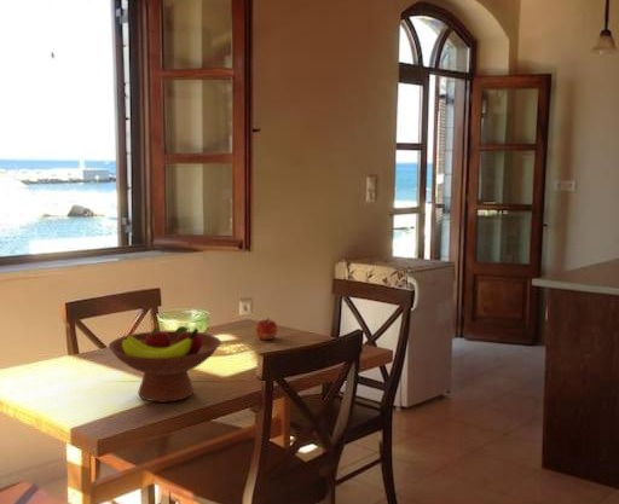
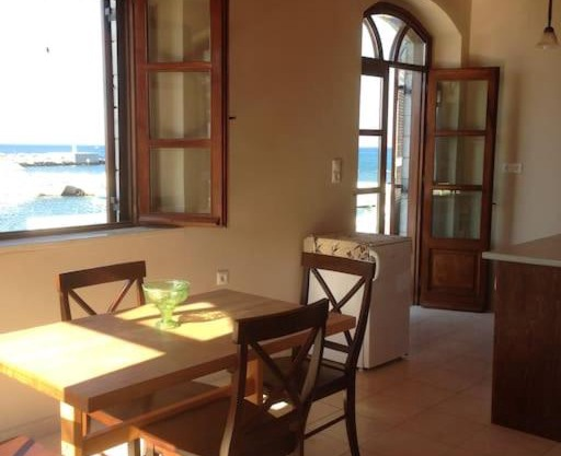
- fruit bowl [108,325,222,404]
- apple [255,317,279,341]
